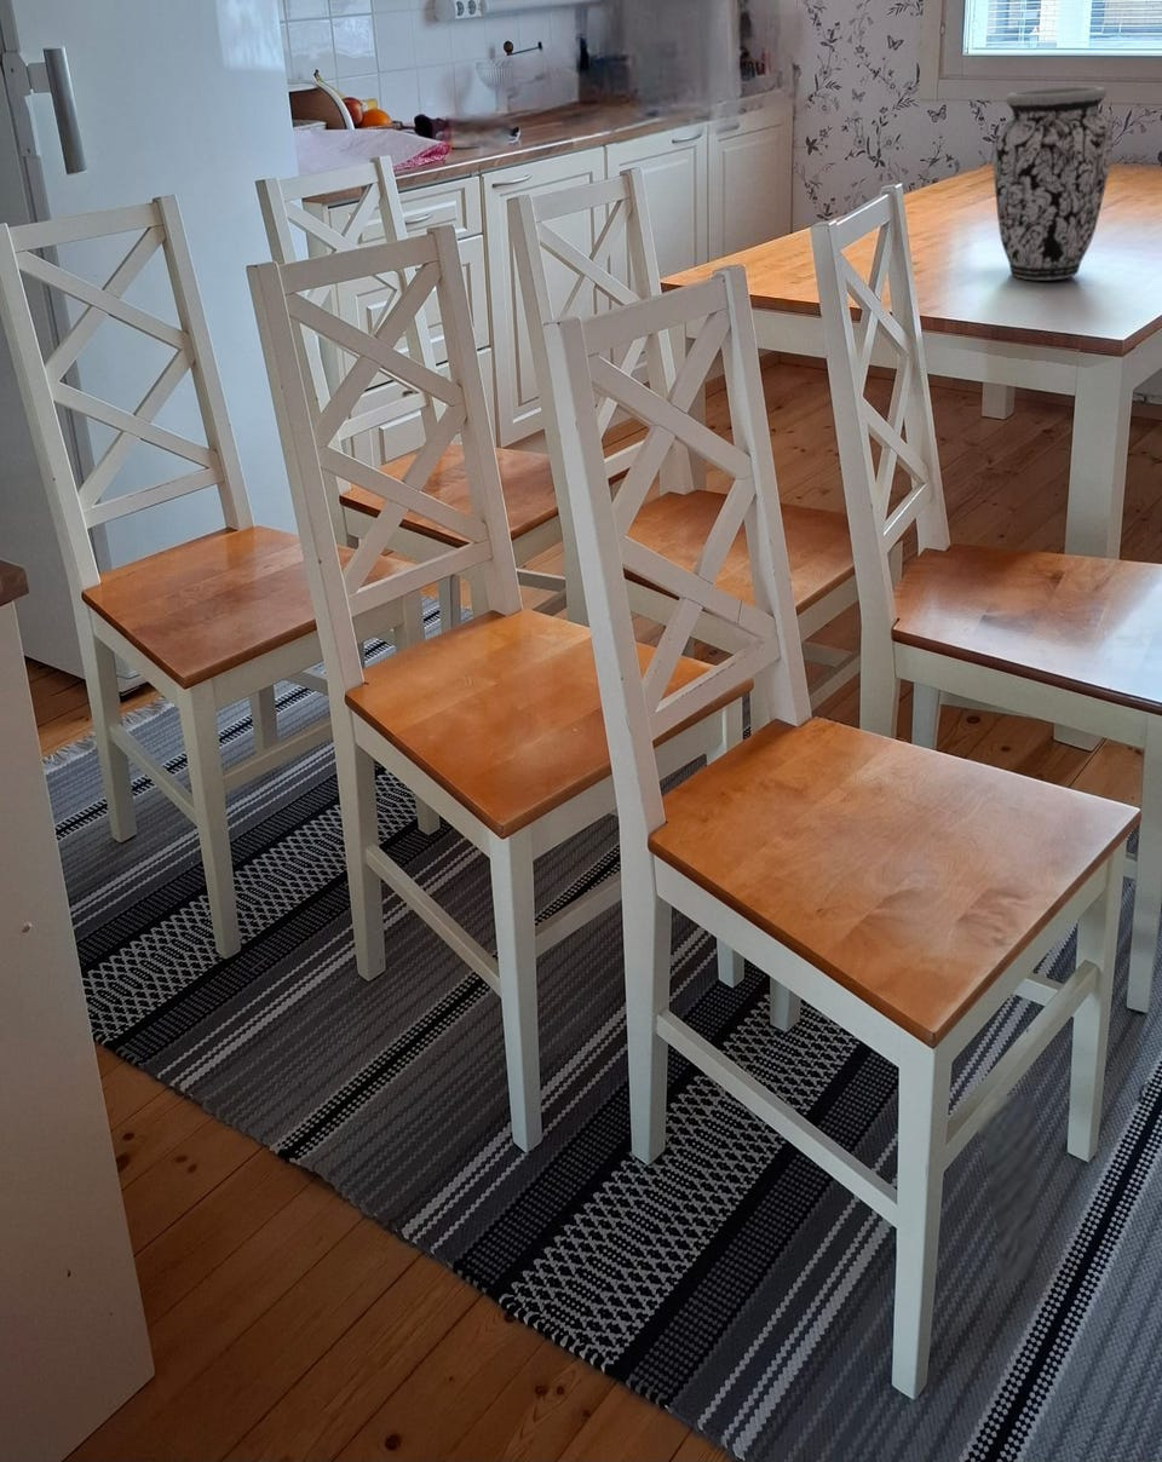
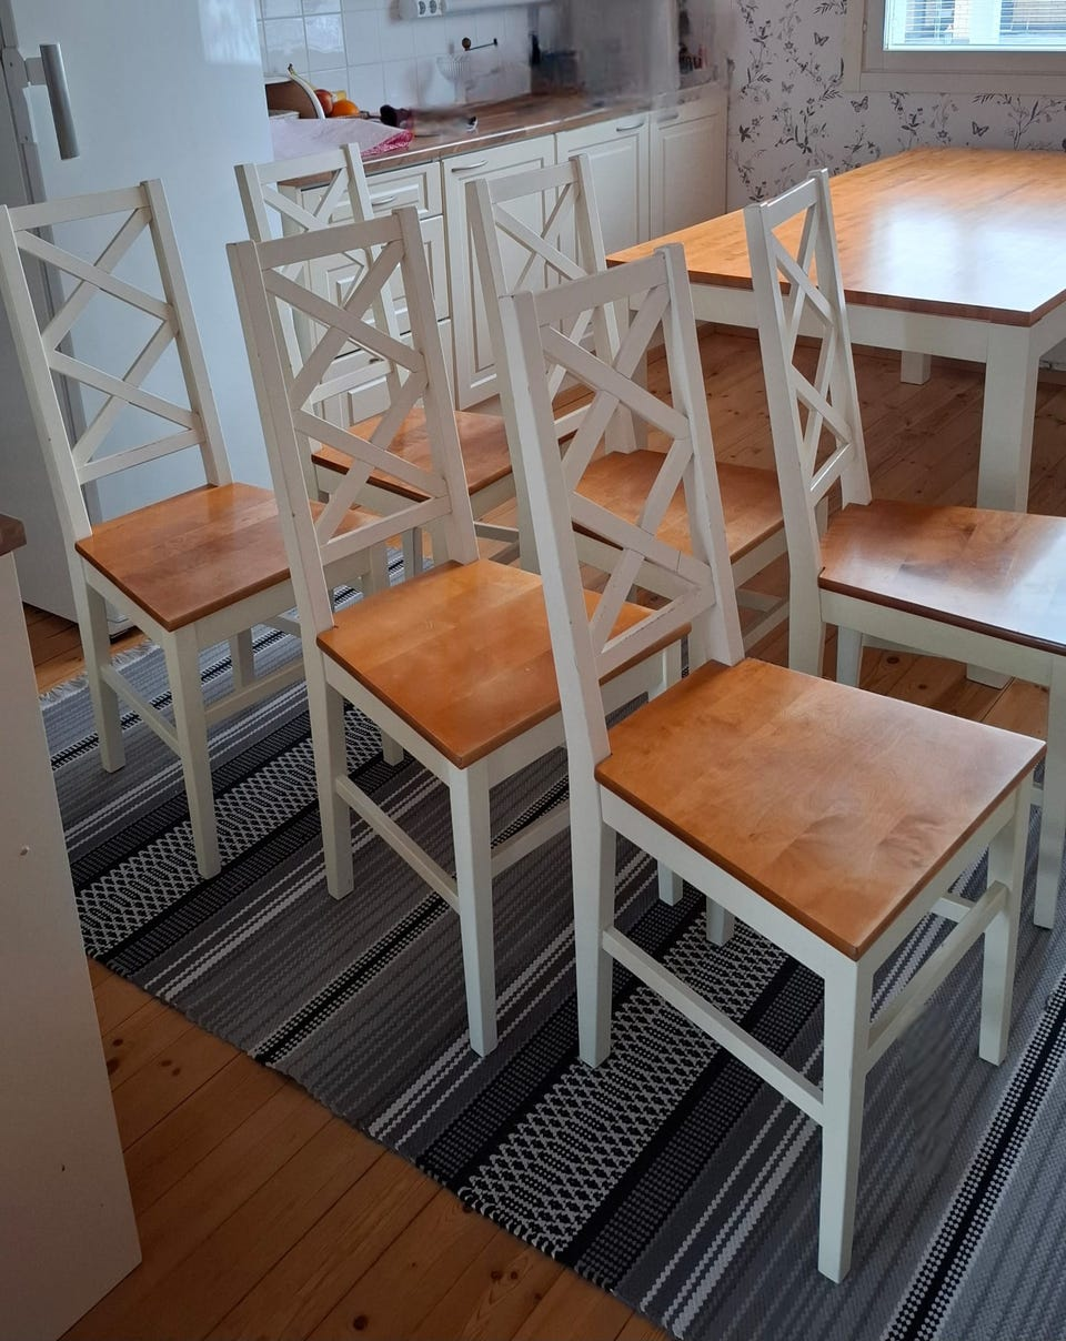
- vase [993,85,1114,282]
